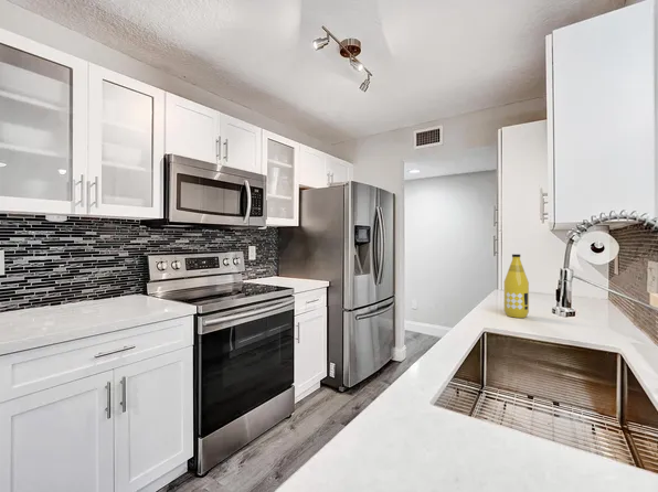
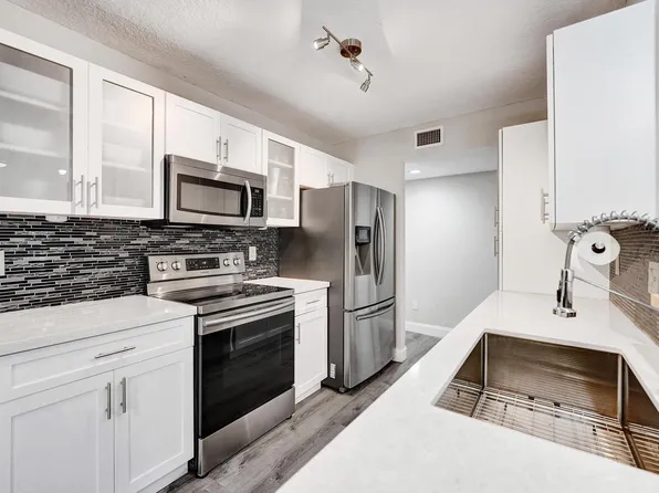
- bottle [503,254,530,319]
